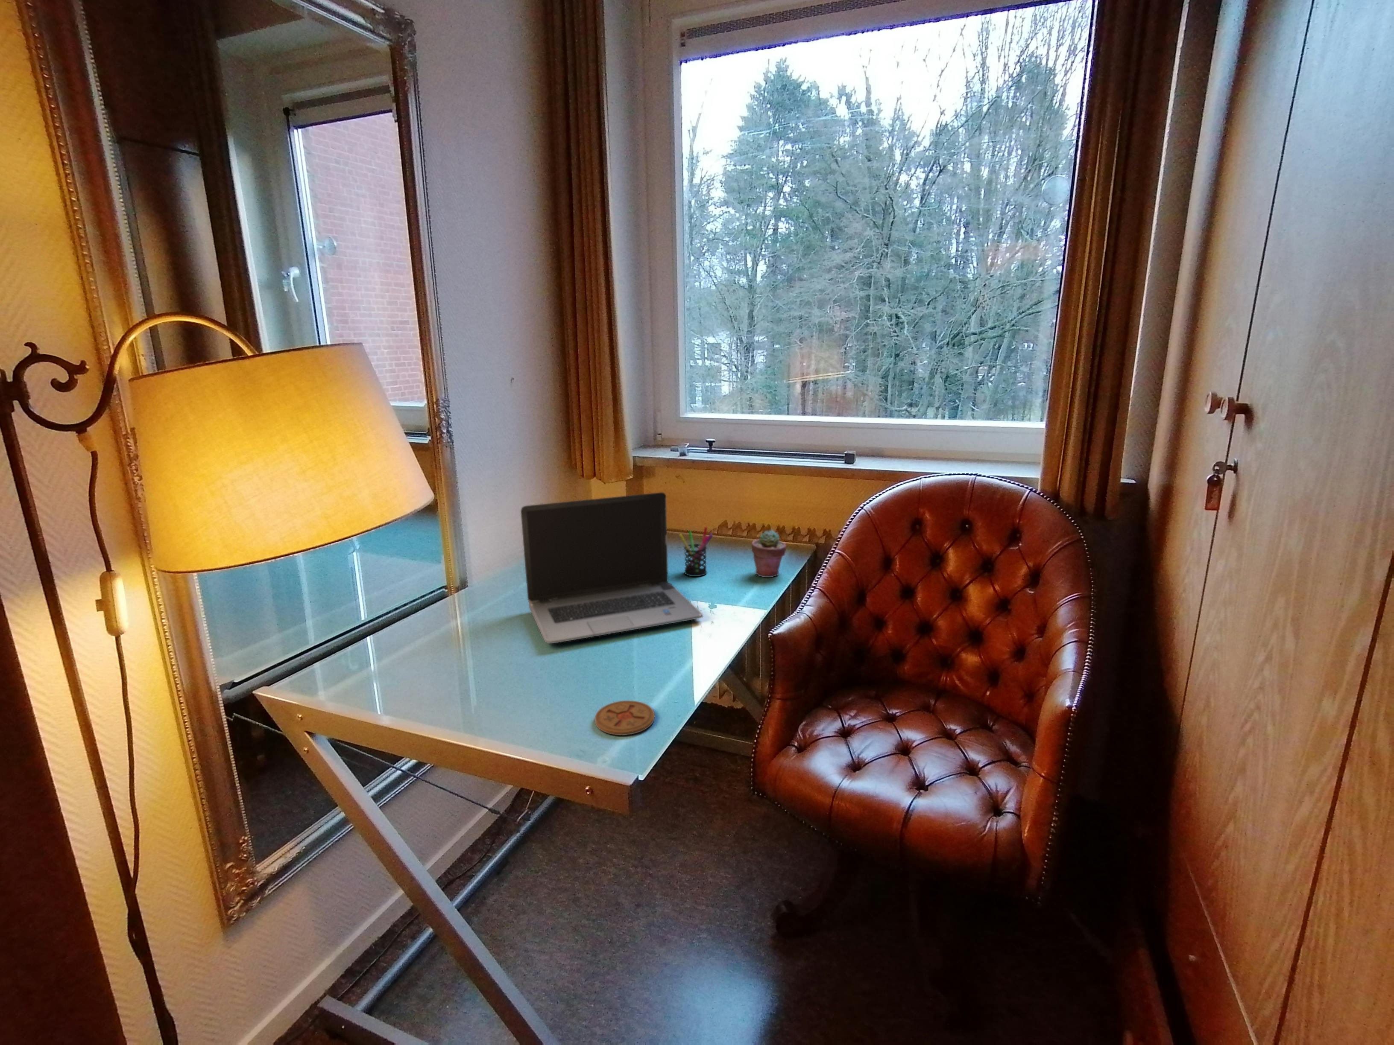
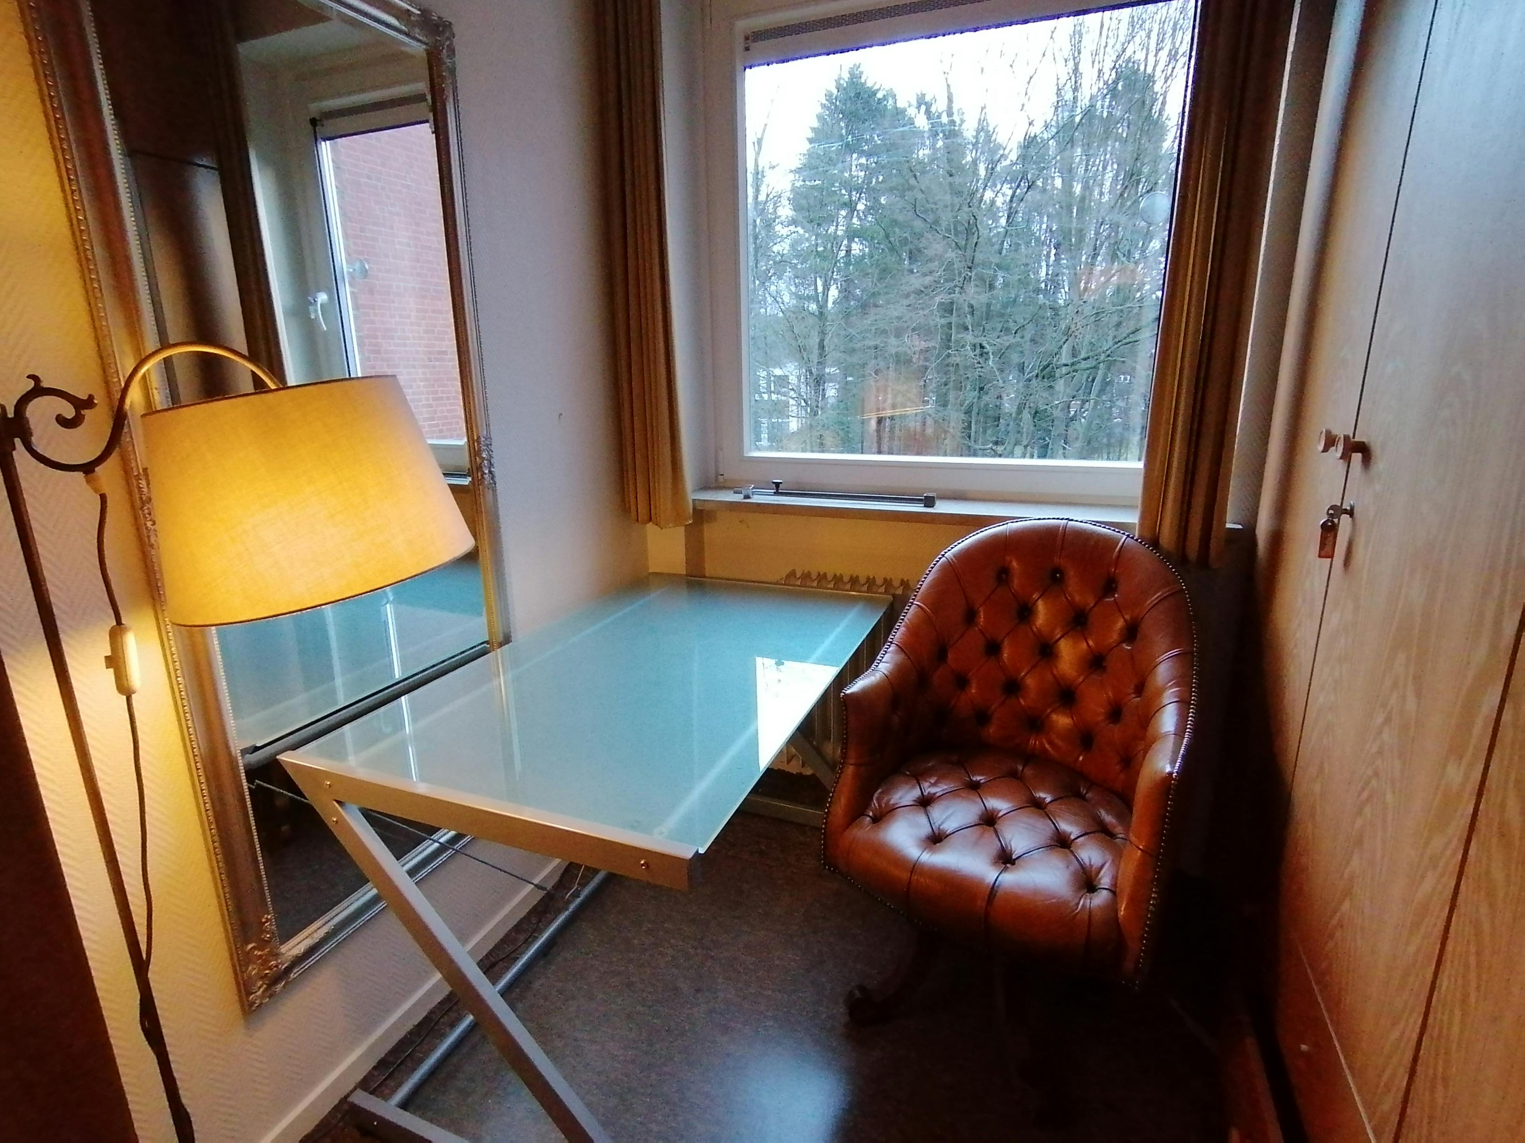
- laptop computer [520,492,704,644]
- potted succulent [751,529,787,578]
- coaster [594,700,655,735]
- pen holder [678,526,713,576]
